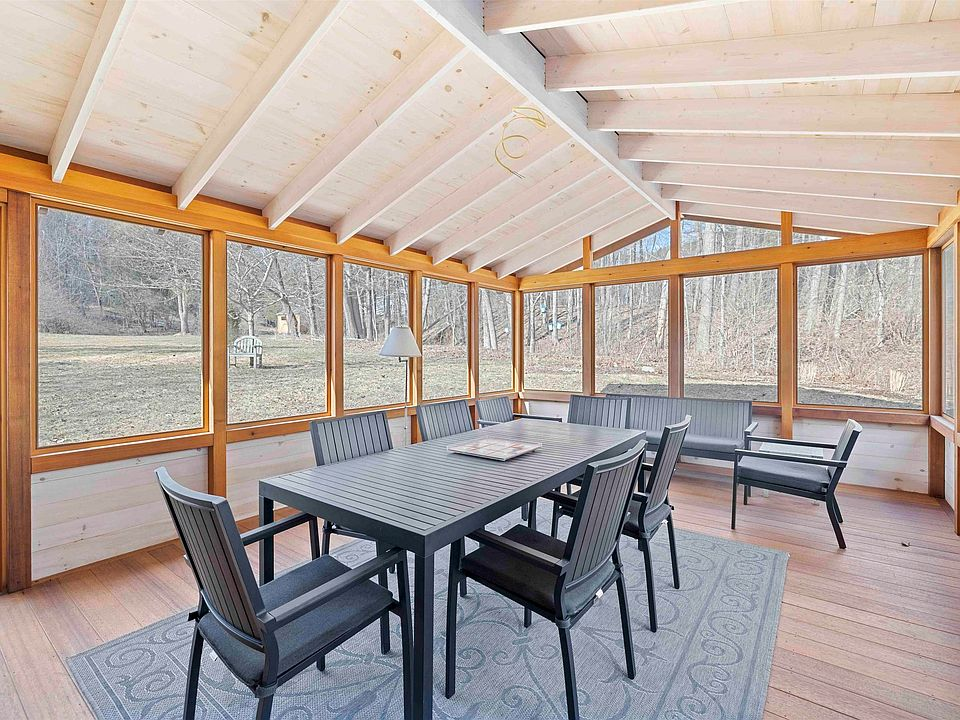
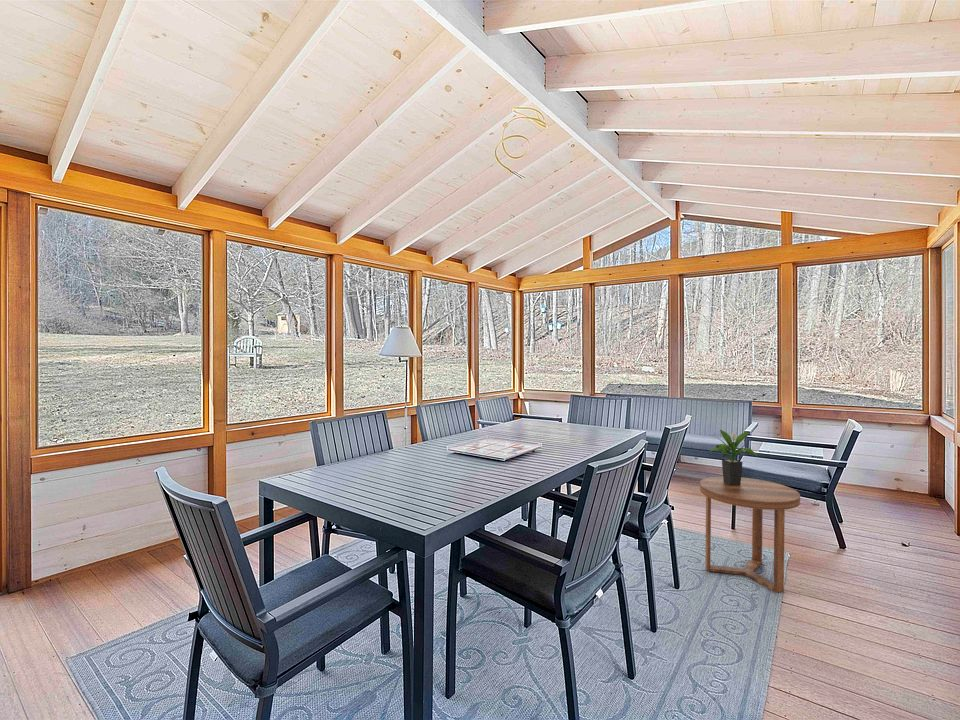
+ potted plant [708,429,759,485]
+ side table [699,476,801,594]
